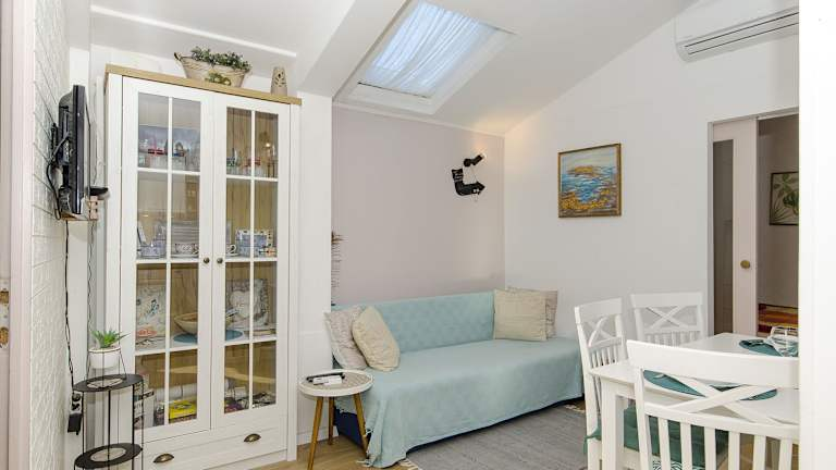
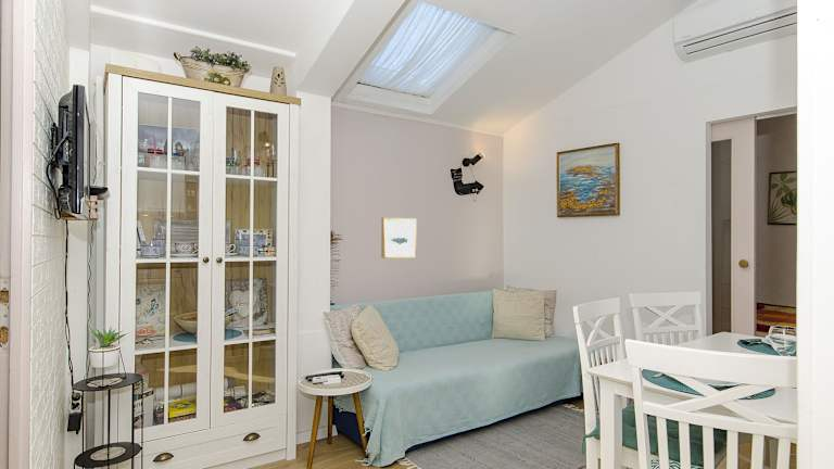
+ wall art [380,217,417,259]
